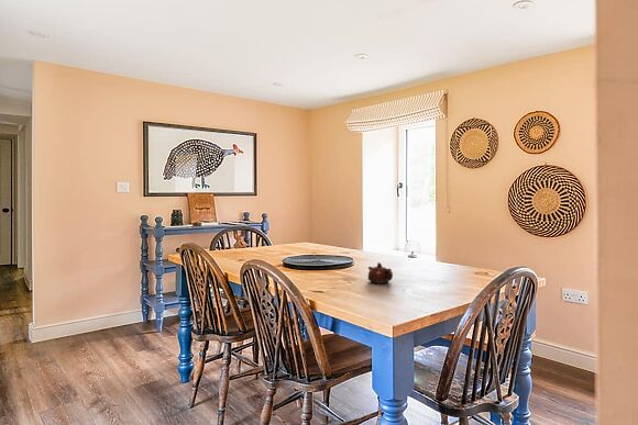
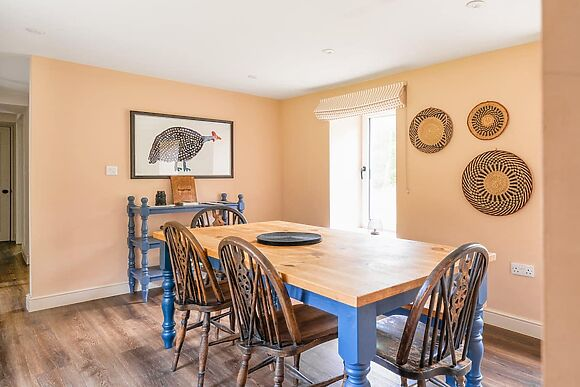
- teapot [367,261,394,284]
